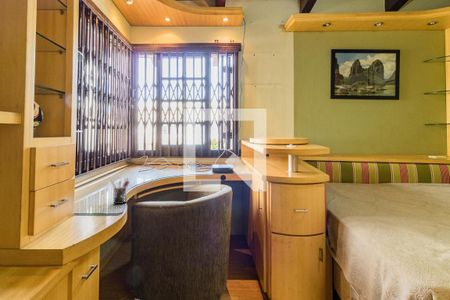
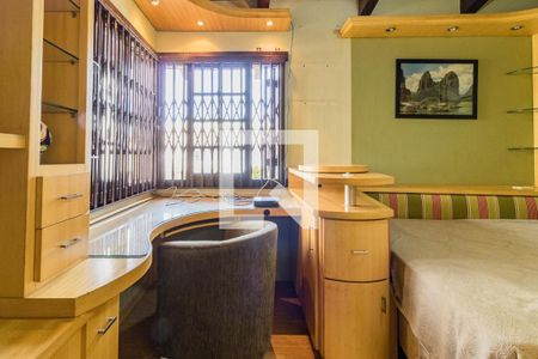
- pen holder [110,177,131,205]
